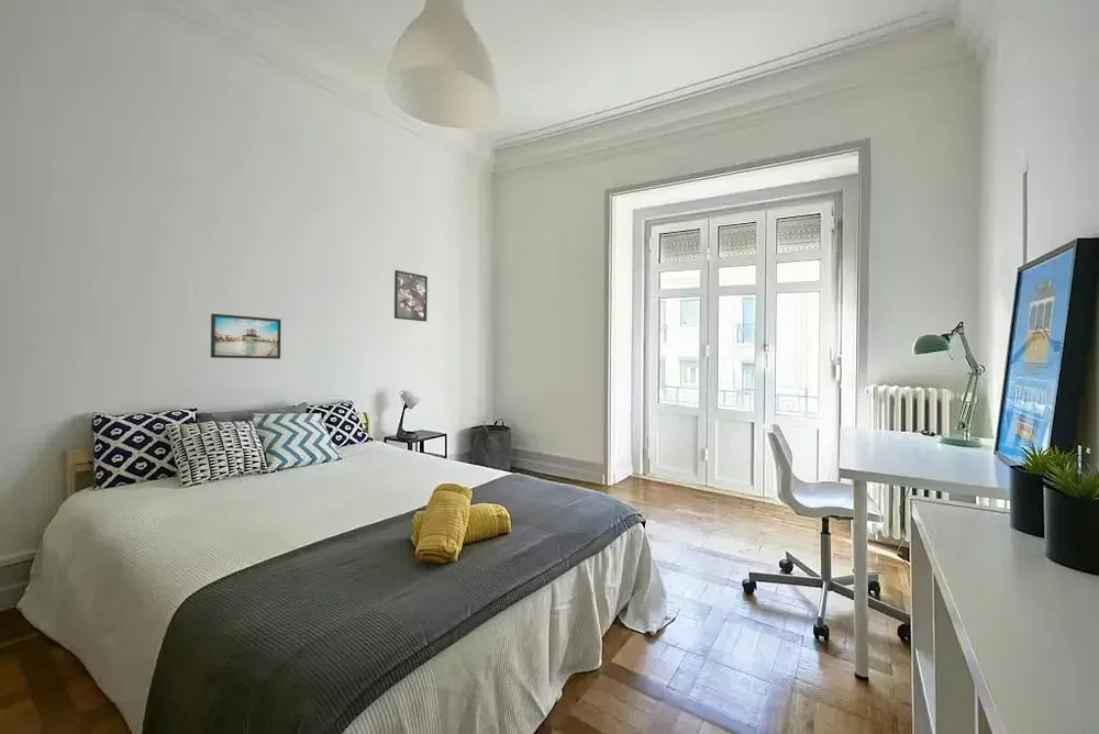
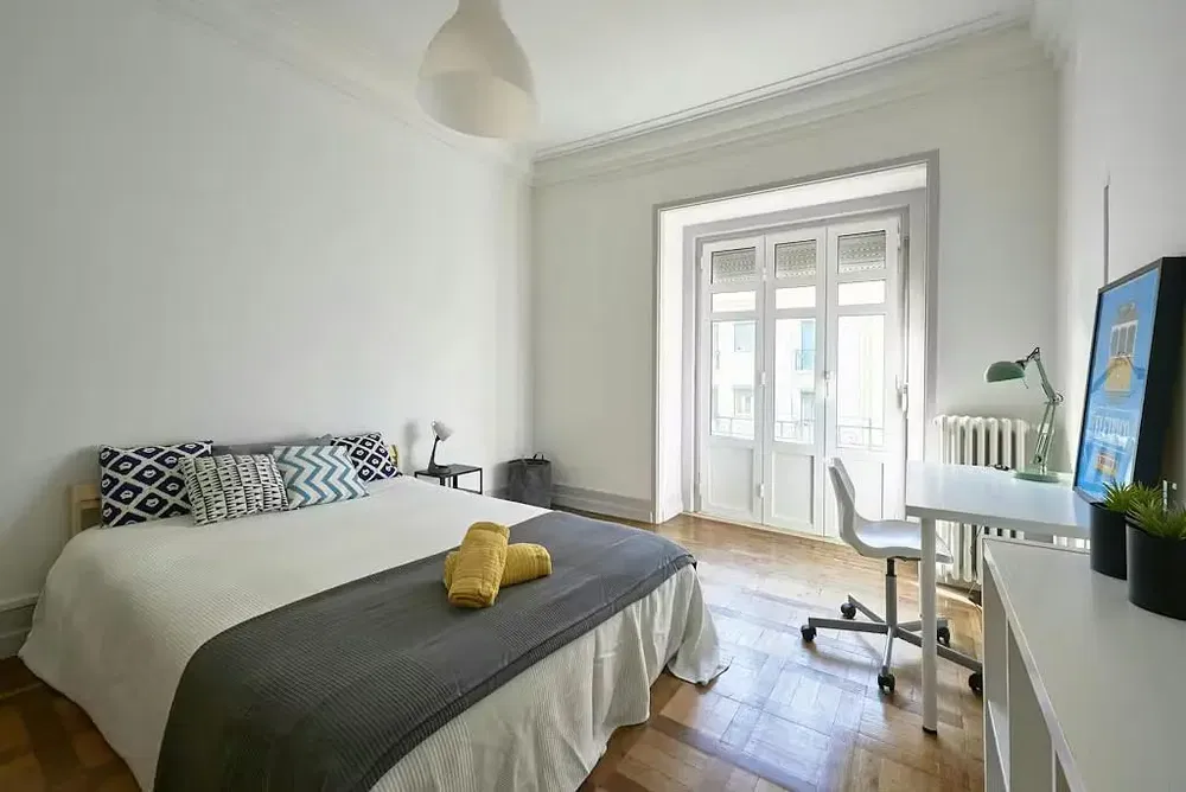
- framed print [210,313,282,360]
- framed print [393,269,429,323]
